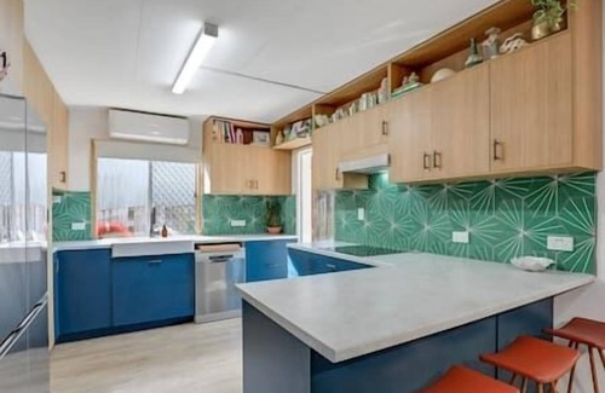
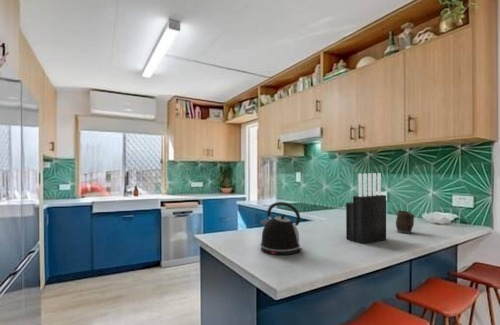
+ knife block [345,172,387,245]
+ mug [395,209,415,234]
+ kettle [259,201,303,256]
